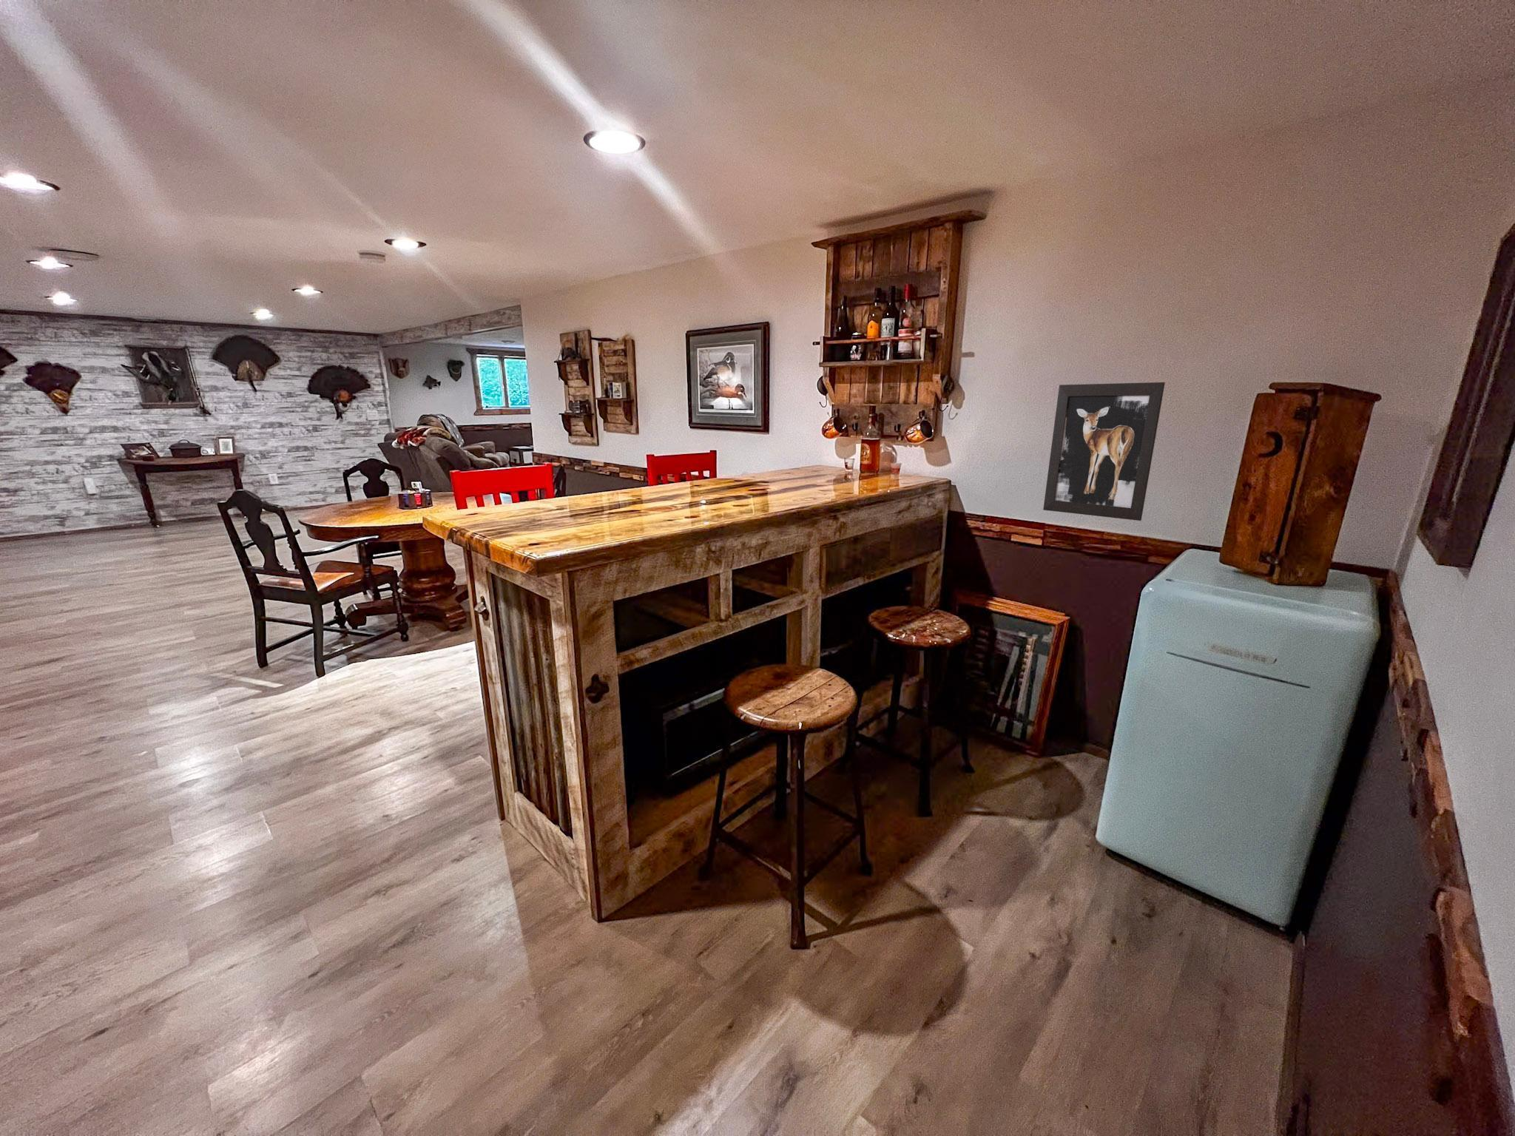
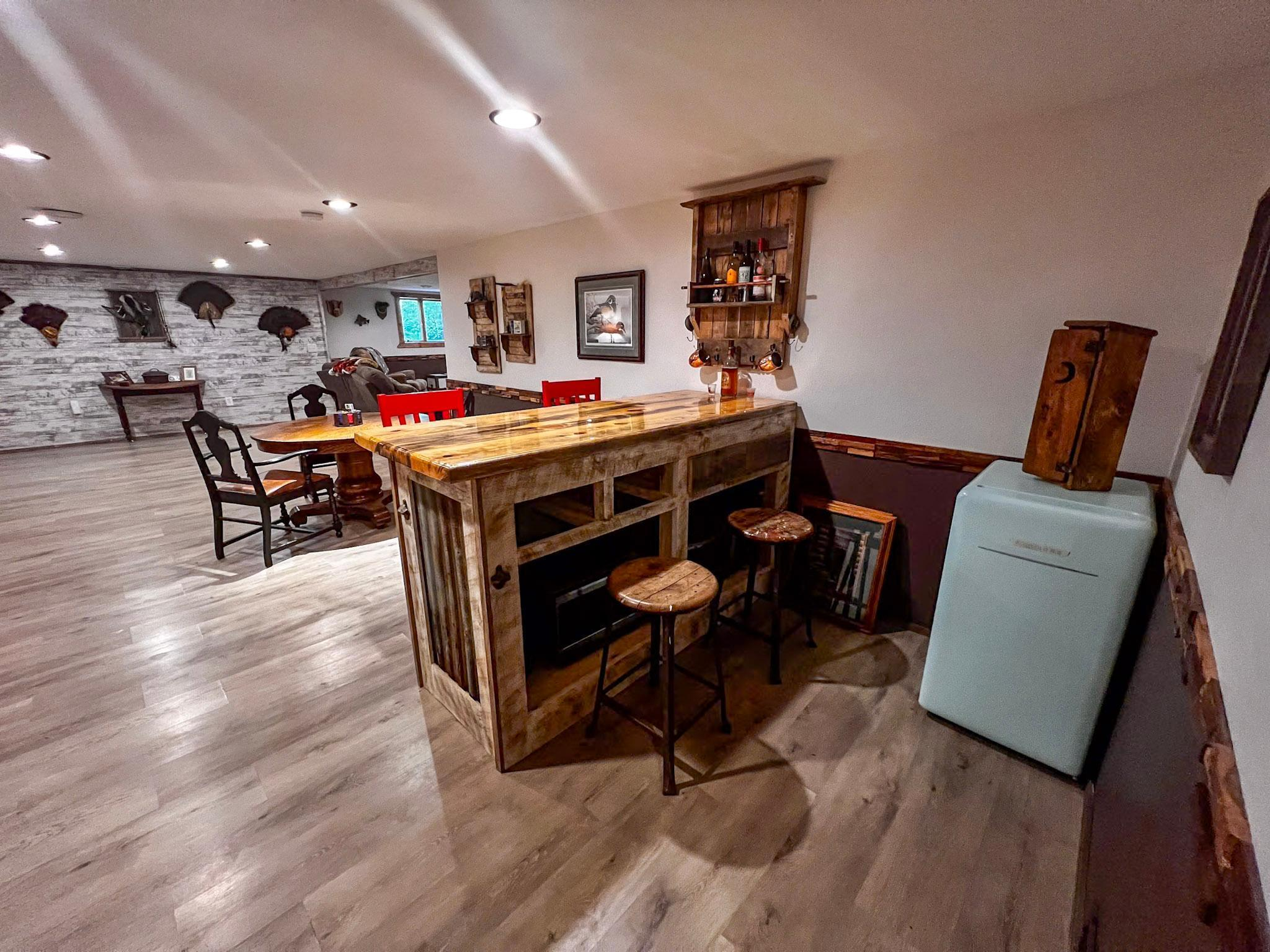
- wall art [1043,382,1165,521]
